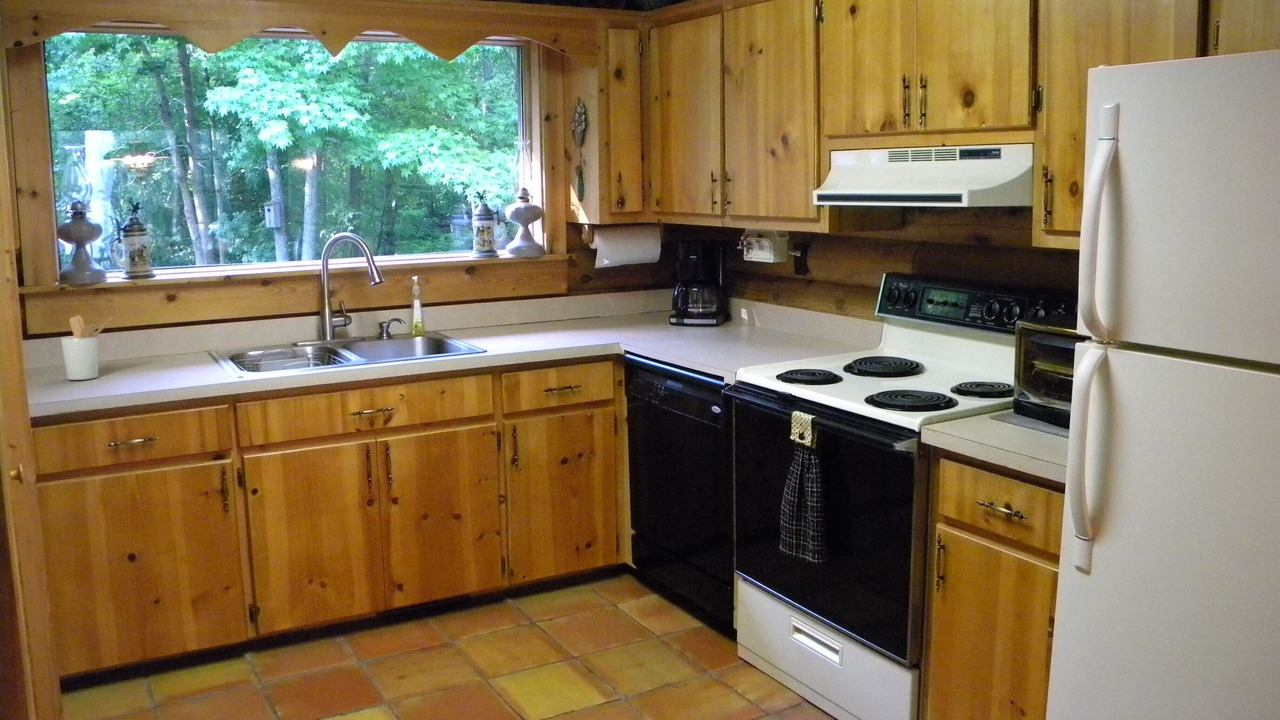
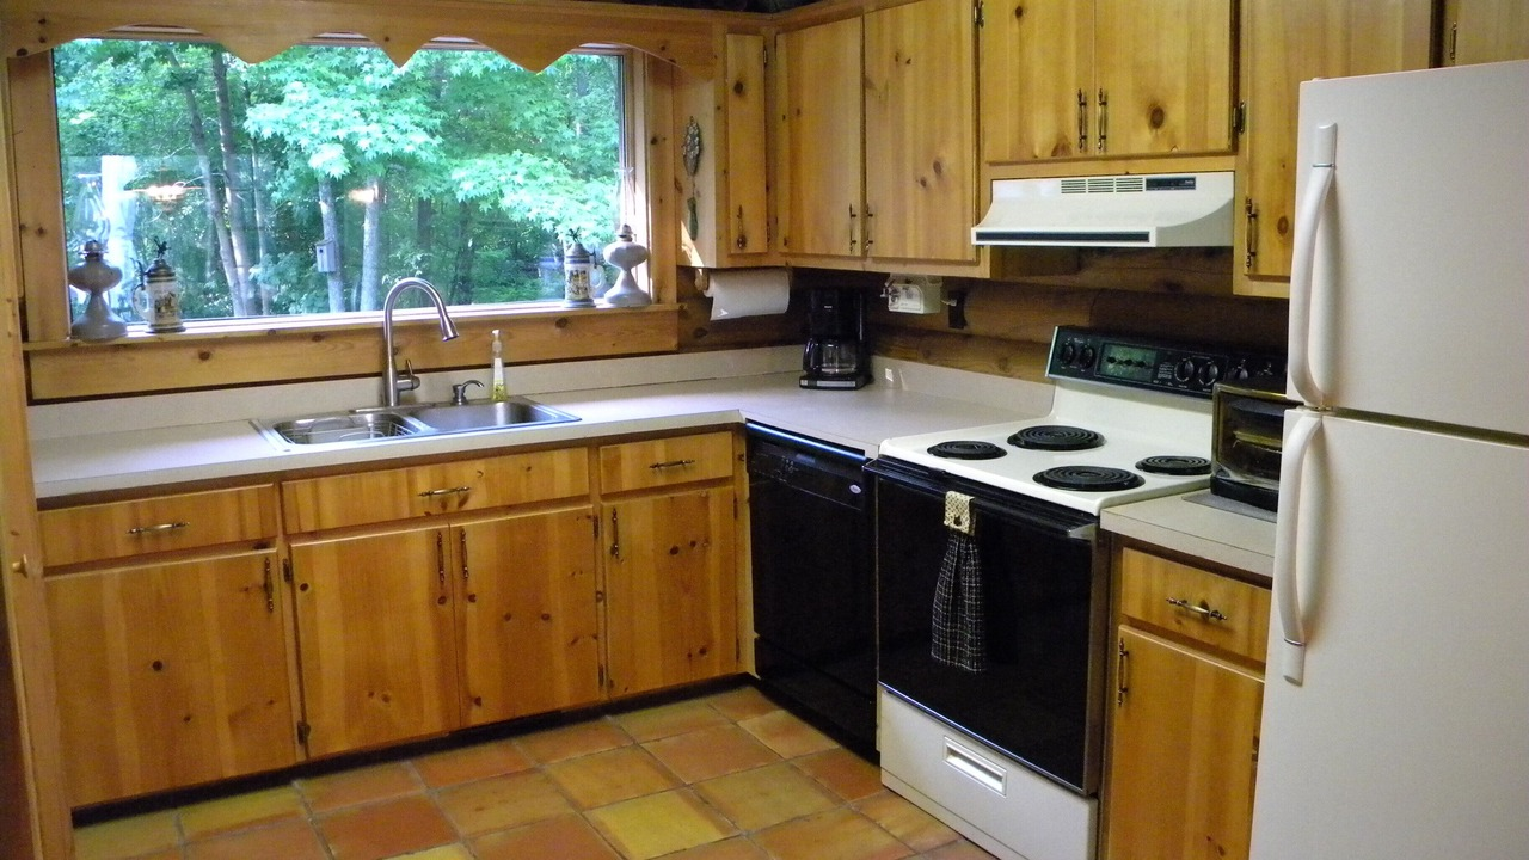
- utensil holder [60,314,114,381]
